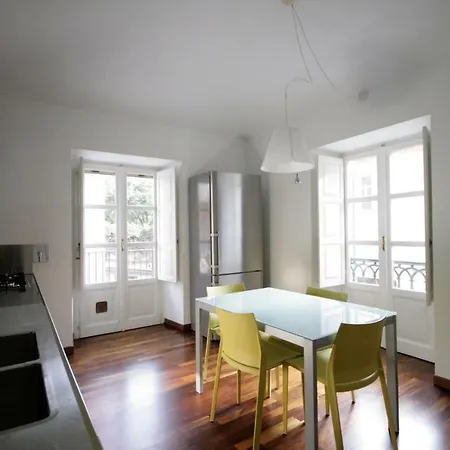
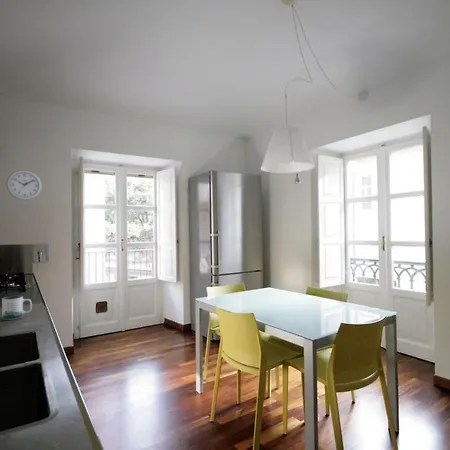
+ wall clock [5,169,43,201]
+ mug [1,295,33,321]
